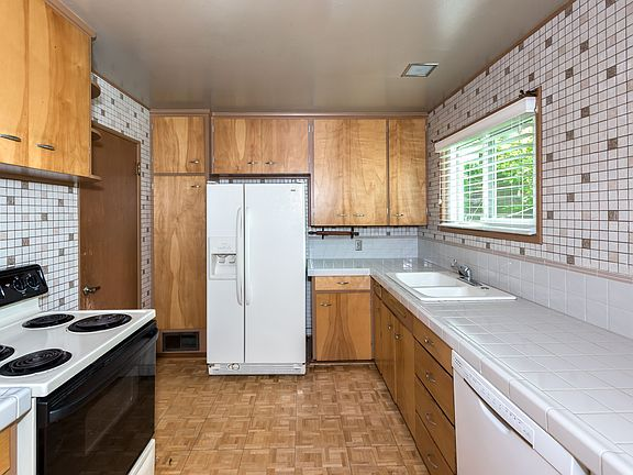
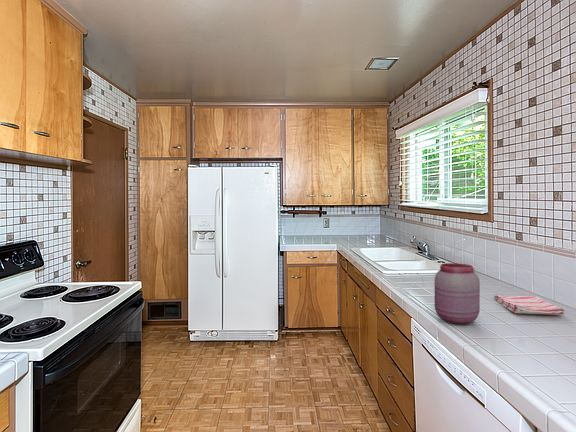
+ jar [434,262,481,325]
+ dish towel [493,294,566,316]
